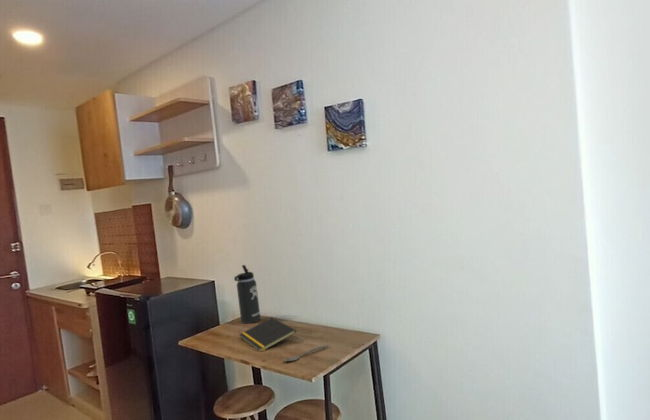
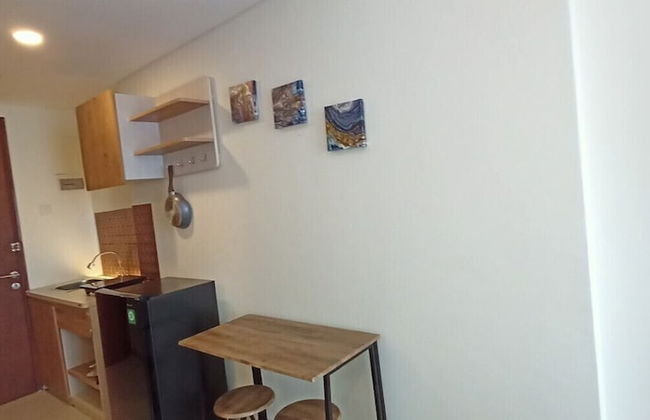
- notepad [238,317,297,352]
- spoon [283,344,330,362]
- thermos bottle [233,264,261,325]
